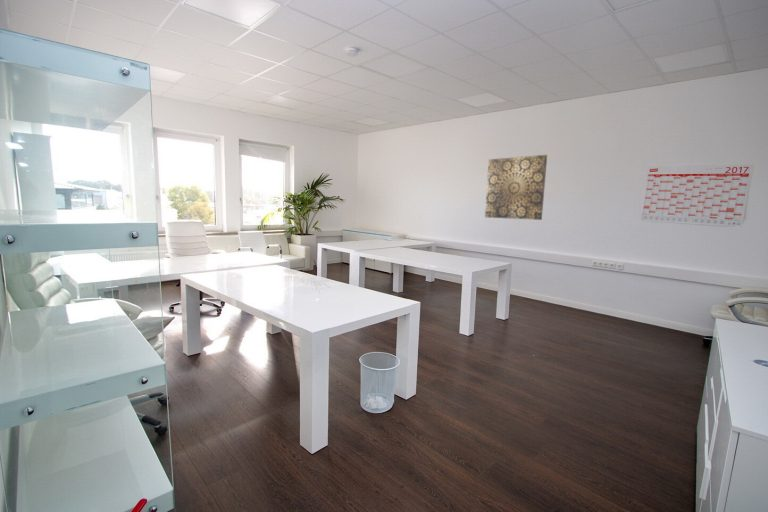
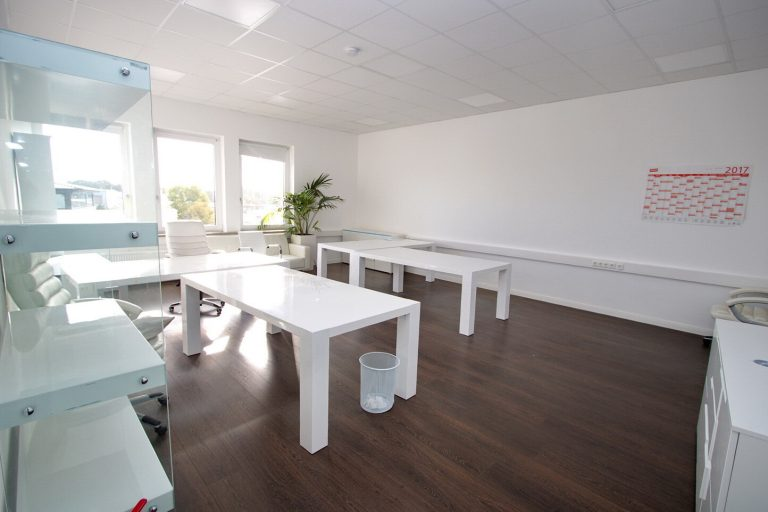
- wall art [484,154,548,221]
